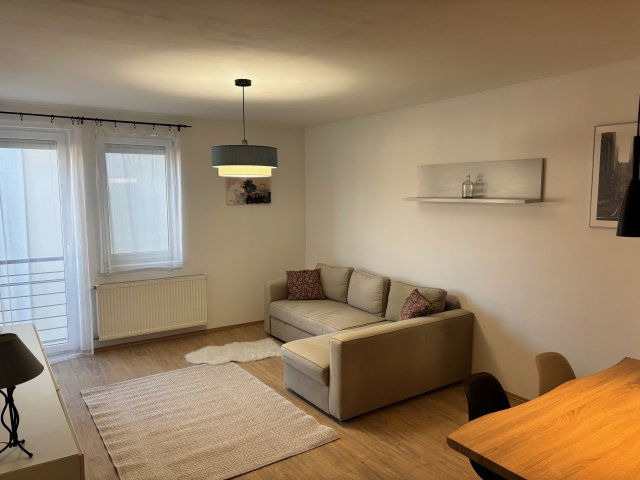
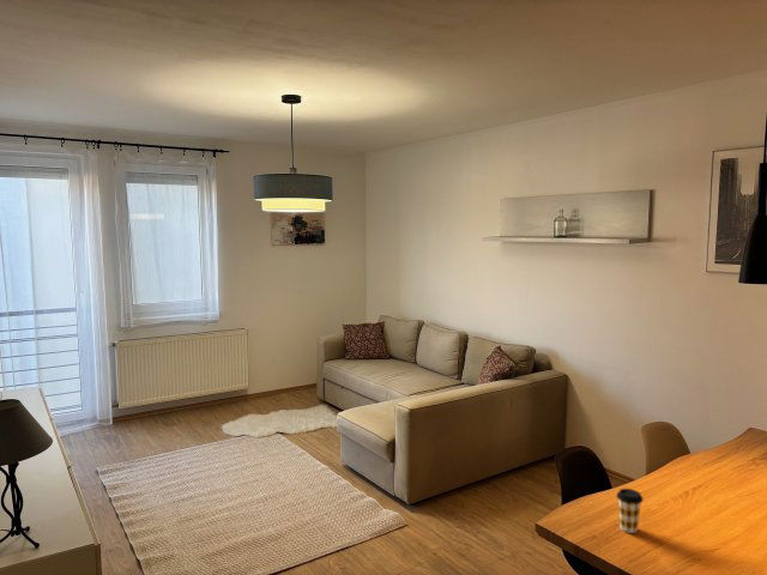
+ coffee cup [616,488,644,534]
